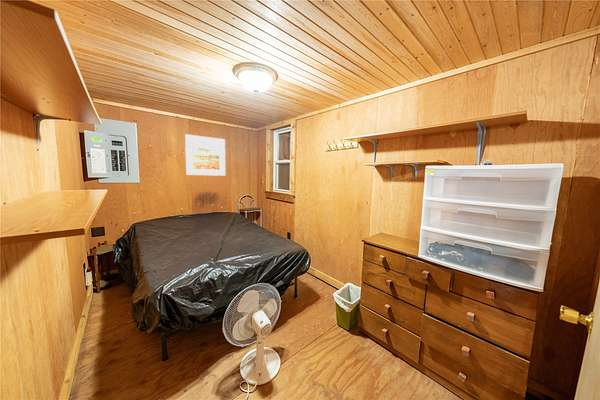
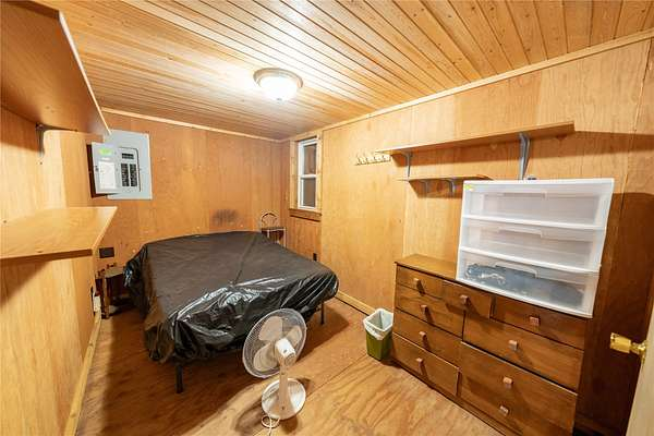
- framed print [184,133,226,177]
